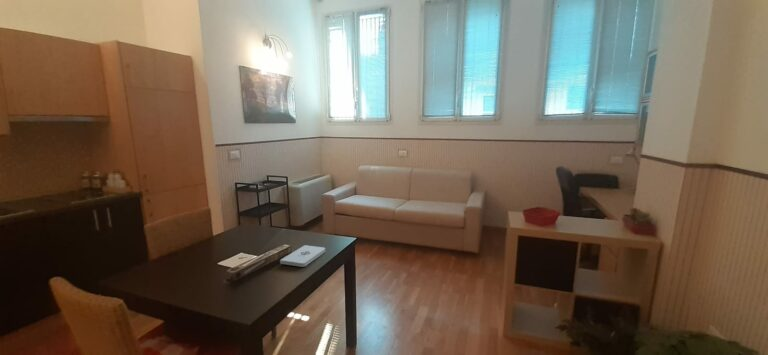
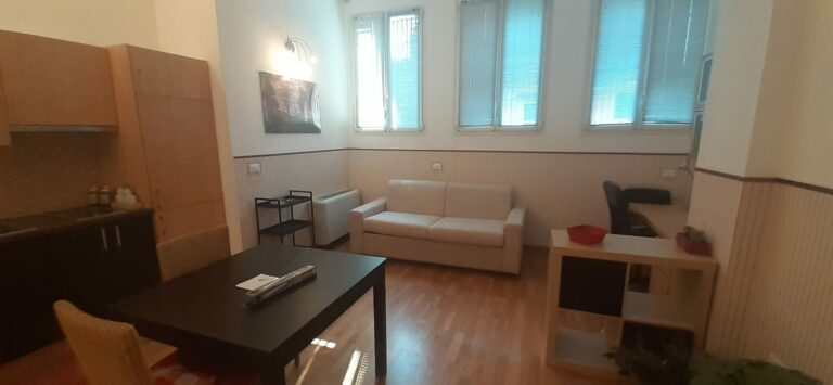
- notepad [279,244,326,268]
